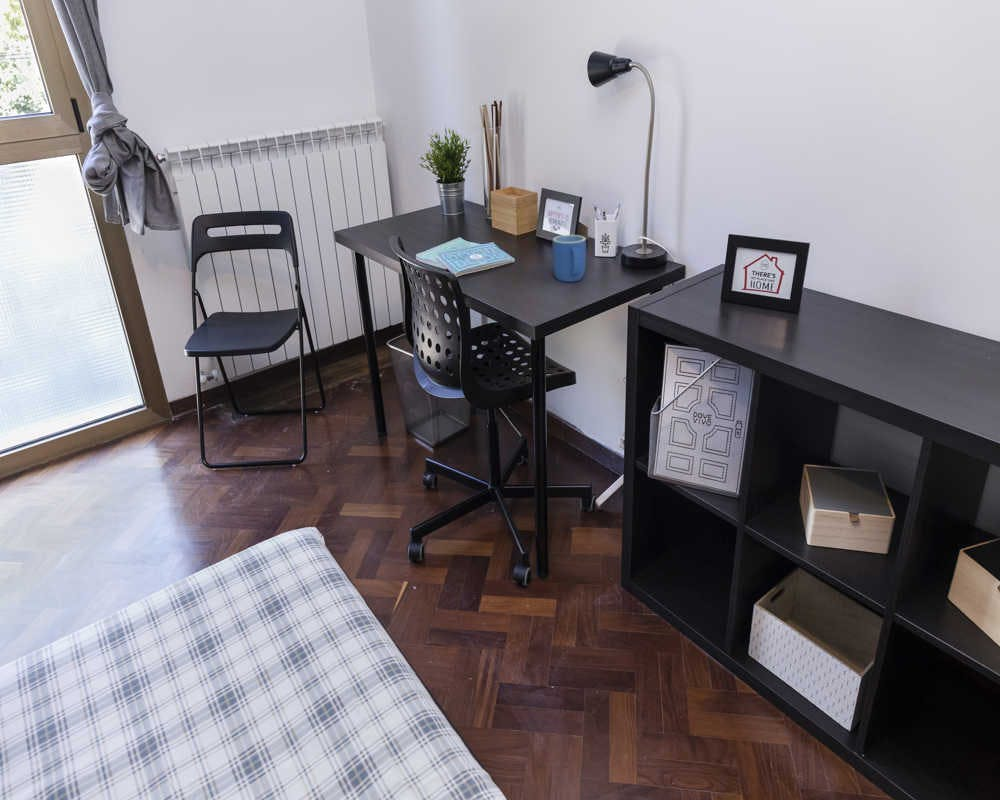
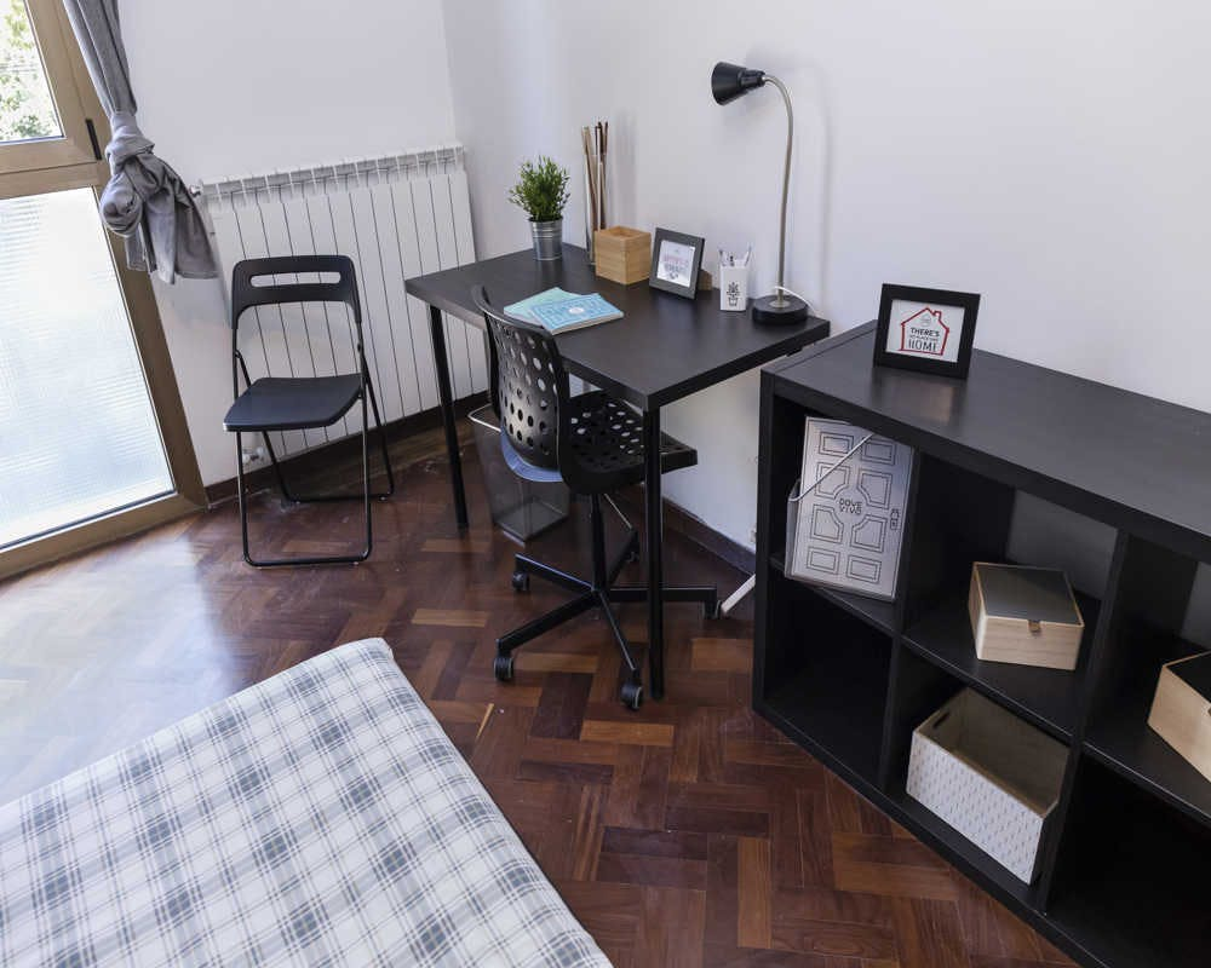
- mug [551,234,587,283]
